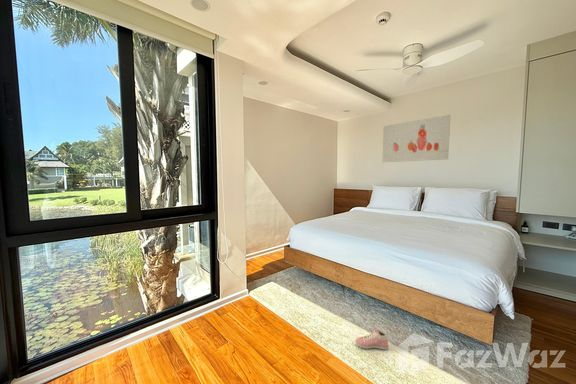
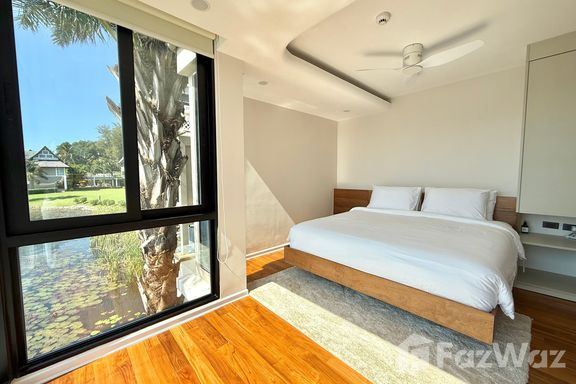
- sneaker [355,328,389,351]
- wall art [382,114,451,163]
